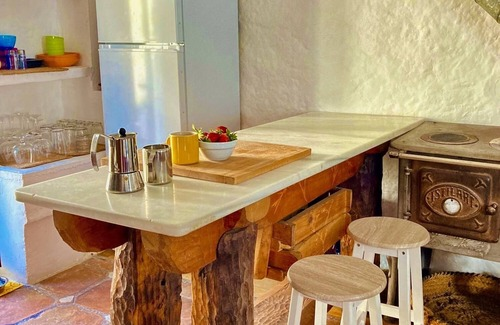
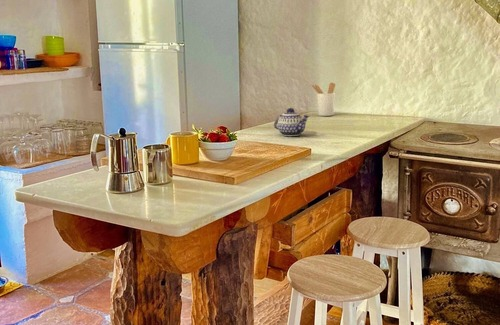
+ utensil holder [310,81,336,117]
+ teapot [273,107,310,137]
